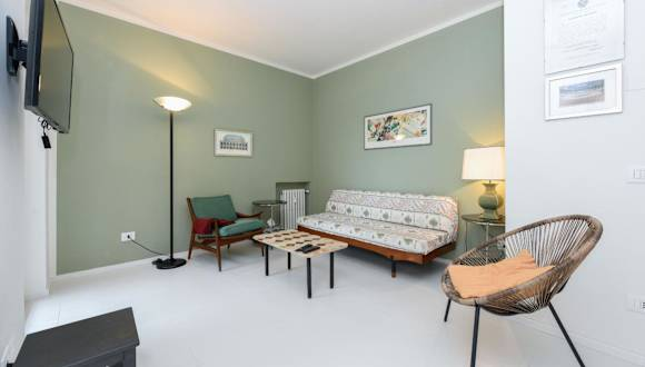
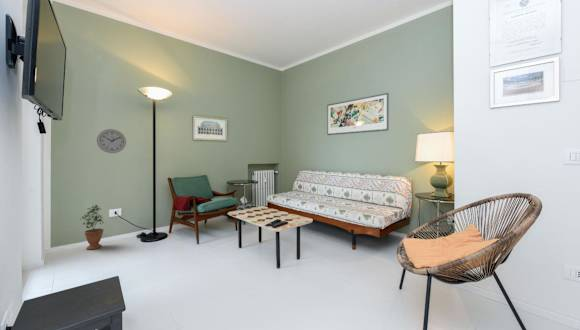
+ potted plant [79,204,105,251]
+ wall clock [96,128,127,154]
